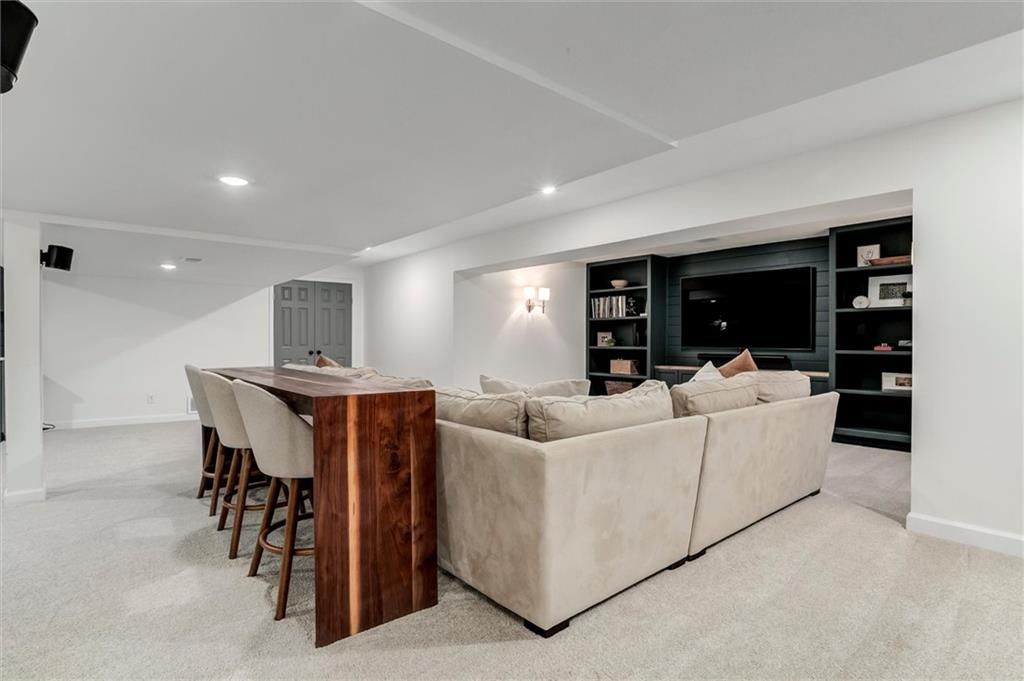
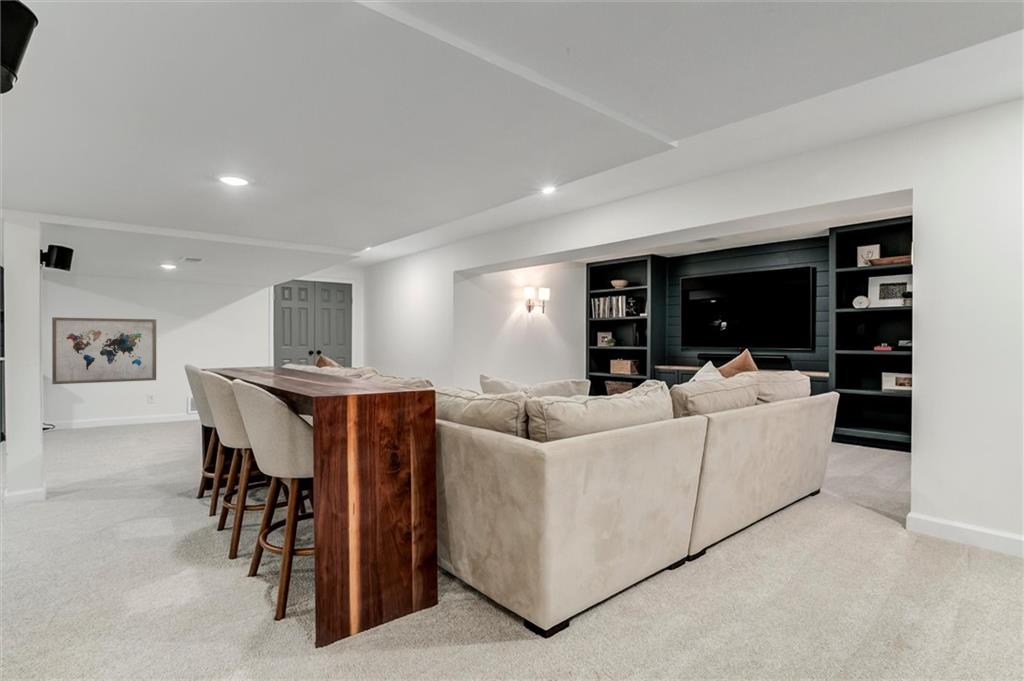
+ wall art [51,316,157,385]
